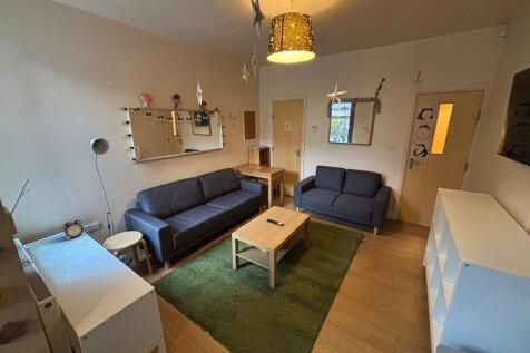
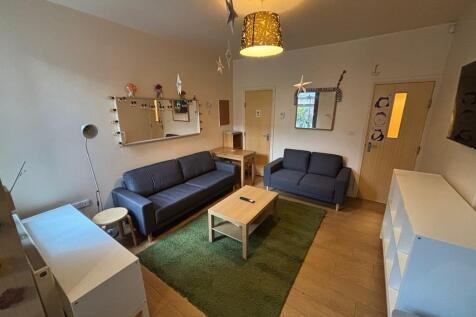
- alarm clock [62,218,86,241]
